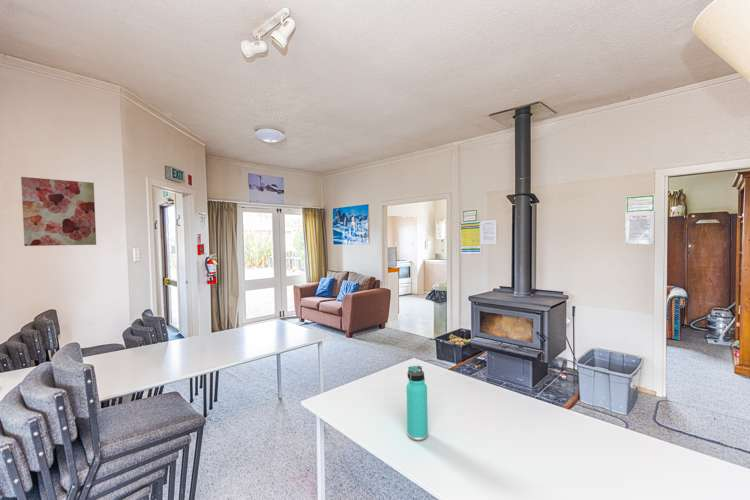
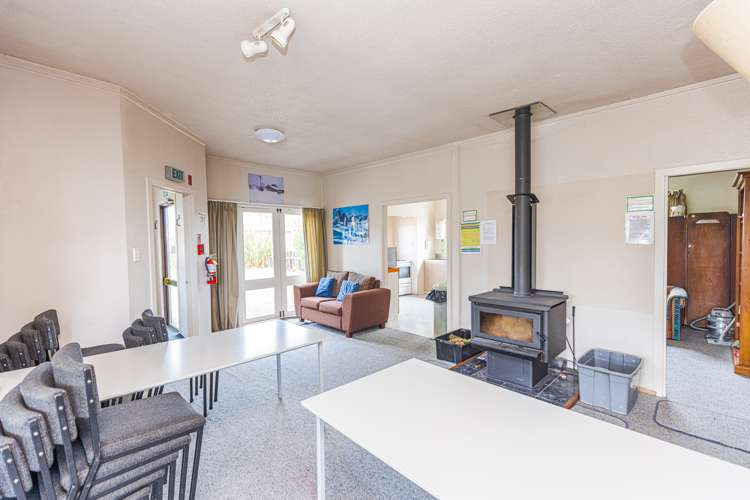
- thermos bottle [406,365,429,442]
- wall art [20,176,97,247]
